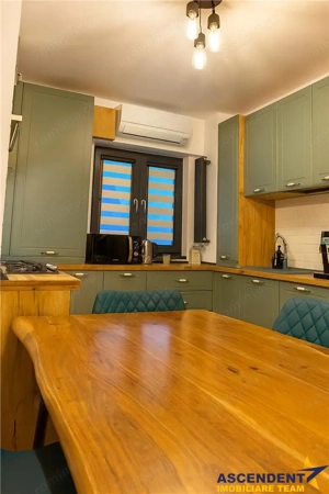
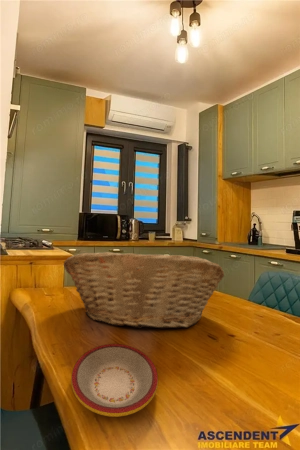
+ plate [70,343,159,418]
+ fruit basket [63,251,225,329]
